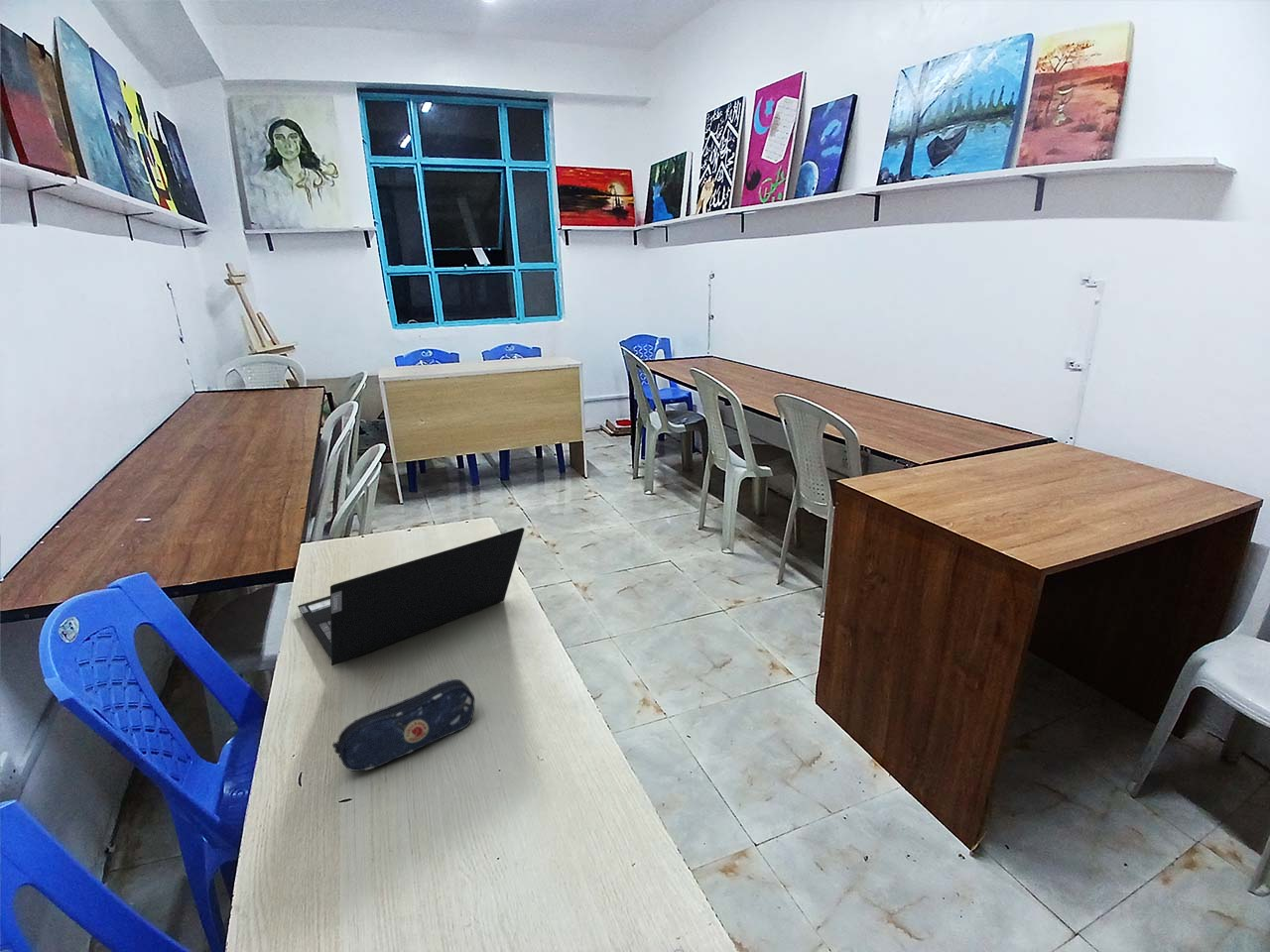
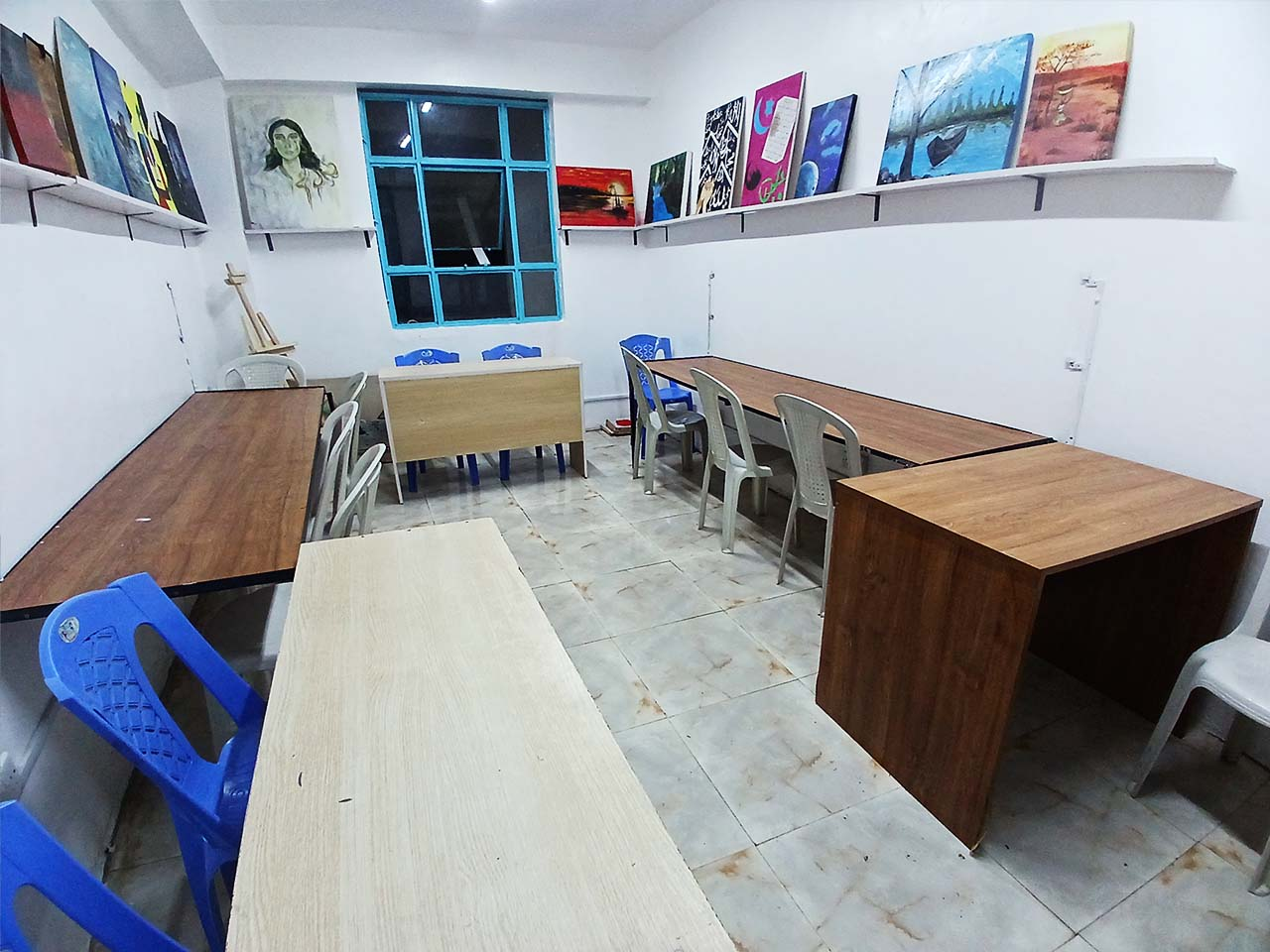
- laptop computer [297,527,525,666]
- pencil case [331,678,476,773]
